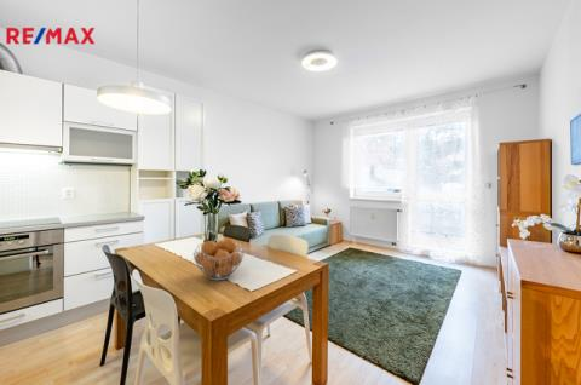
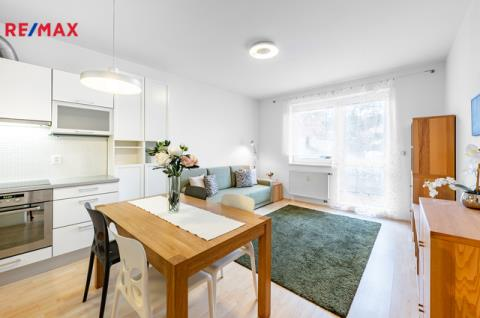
- fruit basket [192,237,246,281]
